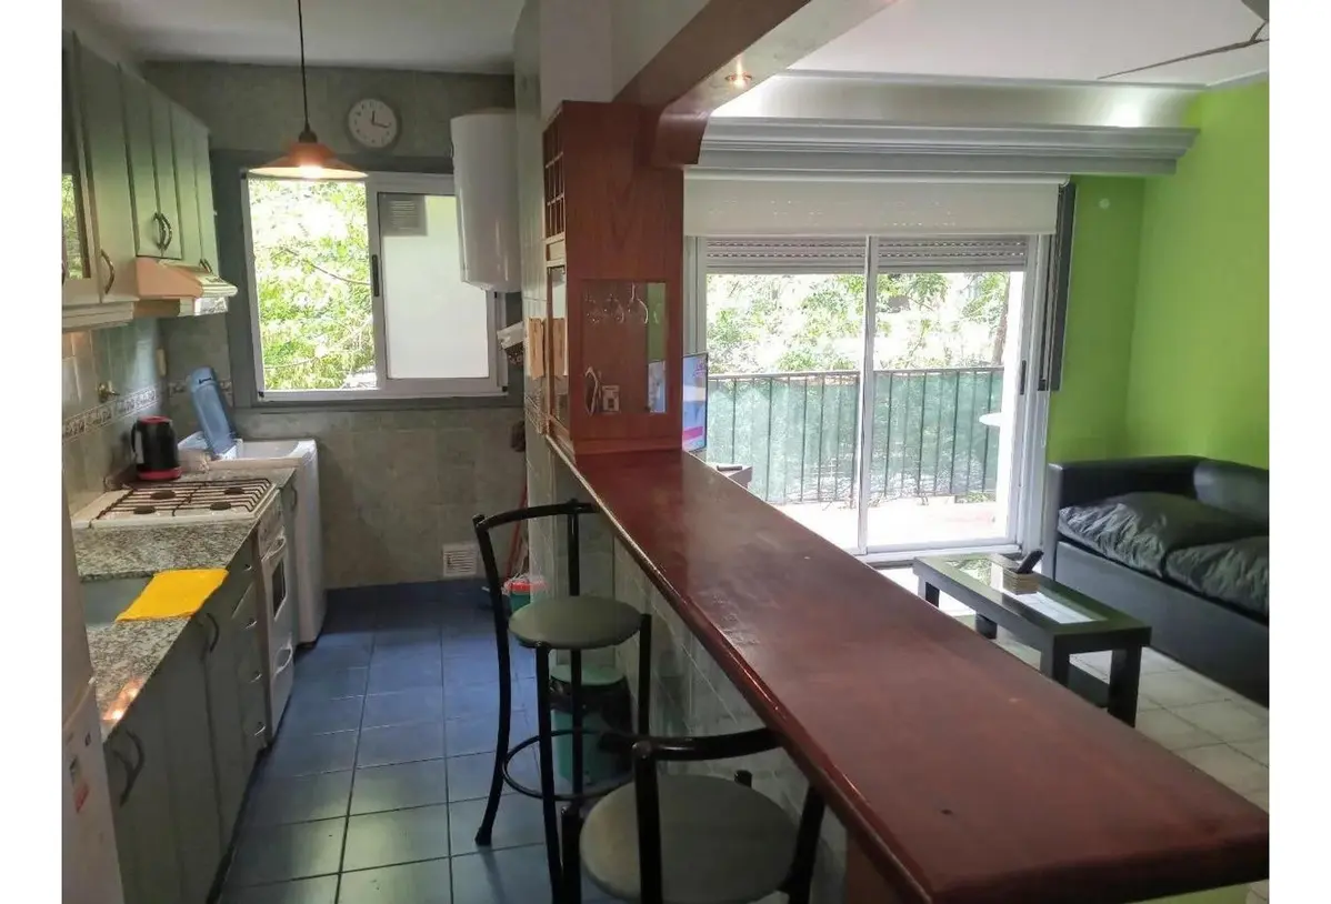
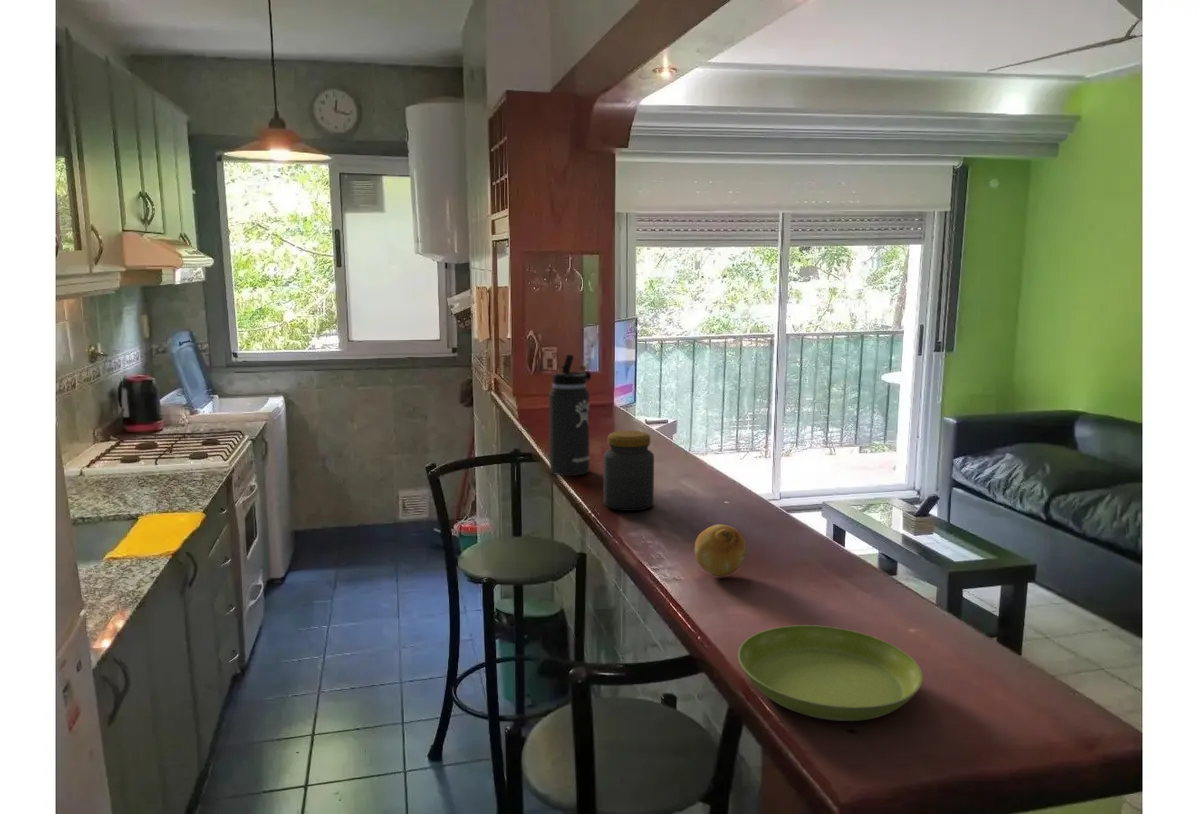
+ thermos bottle [548,354,592,477]
+ fruit [694,523,747,577]
+ saucer [737,624,924,722]
+ jar [603,430,655,512]
